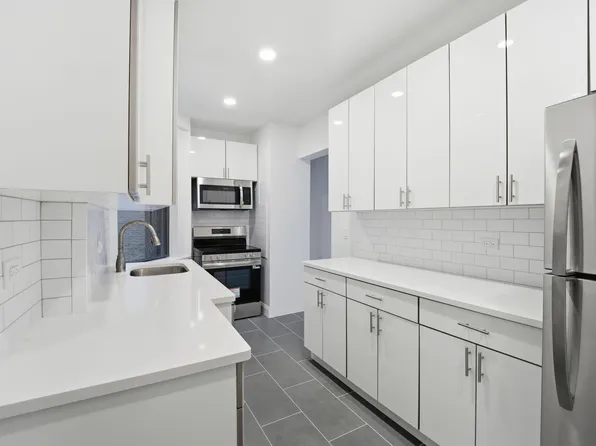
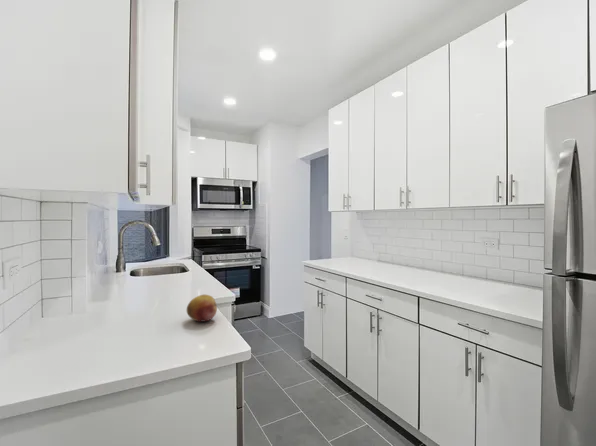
+ fruit [186,294,218,323]
